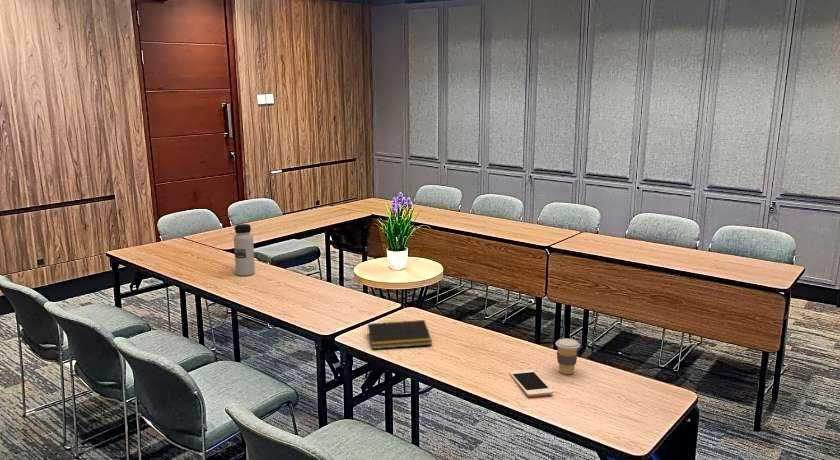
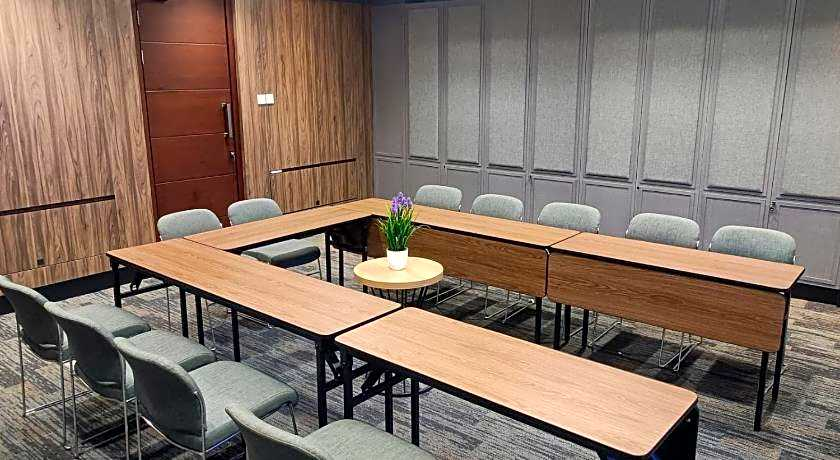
- cell phone [509,369,554,398]
- notepad [366,319,433,350]
- water bottle [233,223,256,277]
- coffee cup [555,337,581,375]
